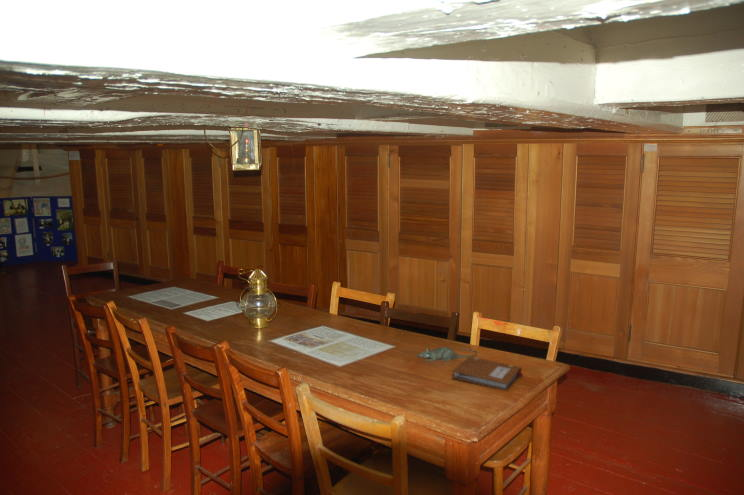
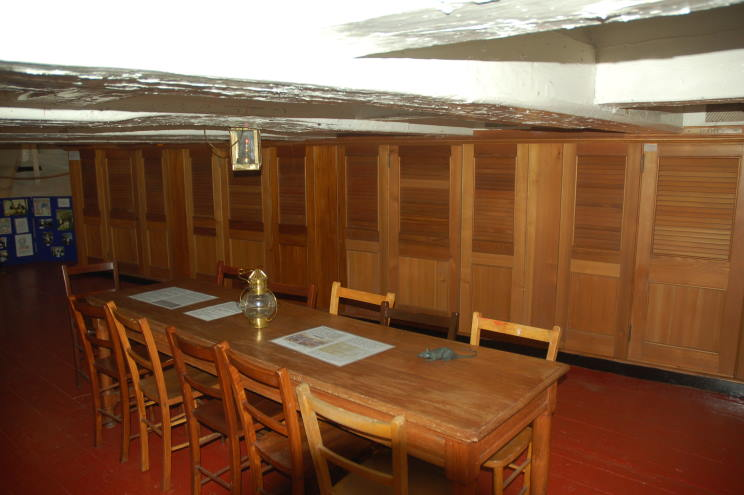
- notebook [451,355,524,392]
